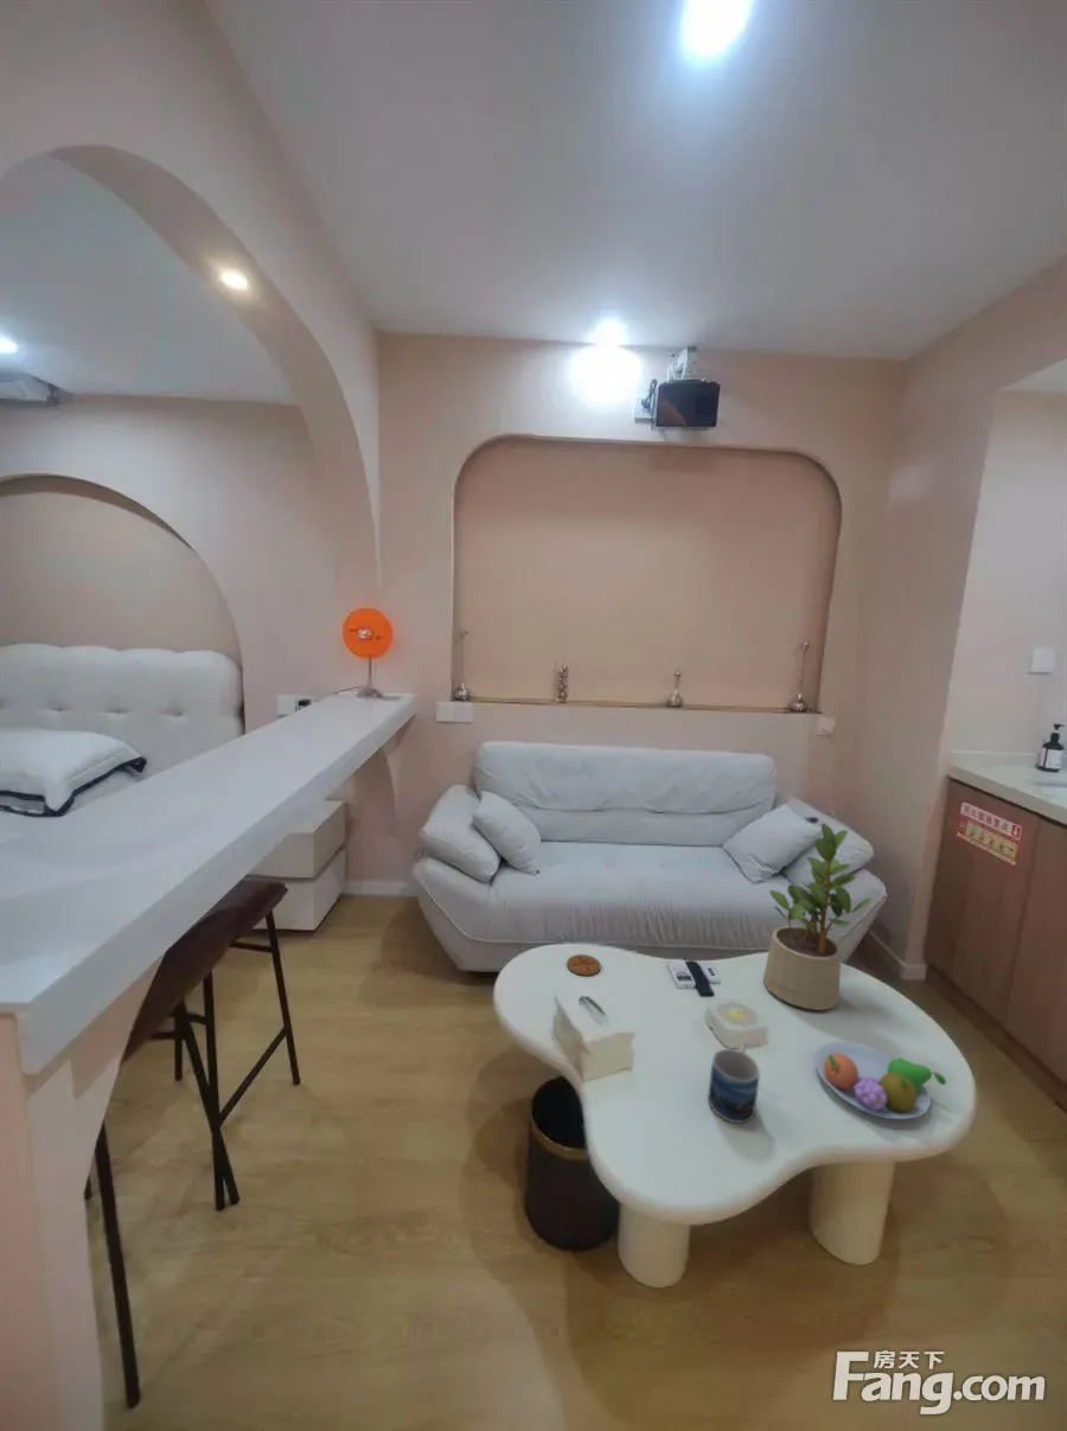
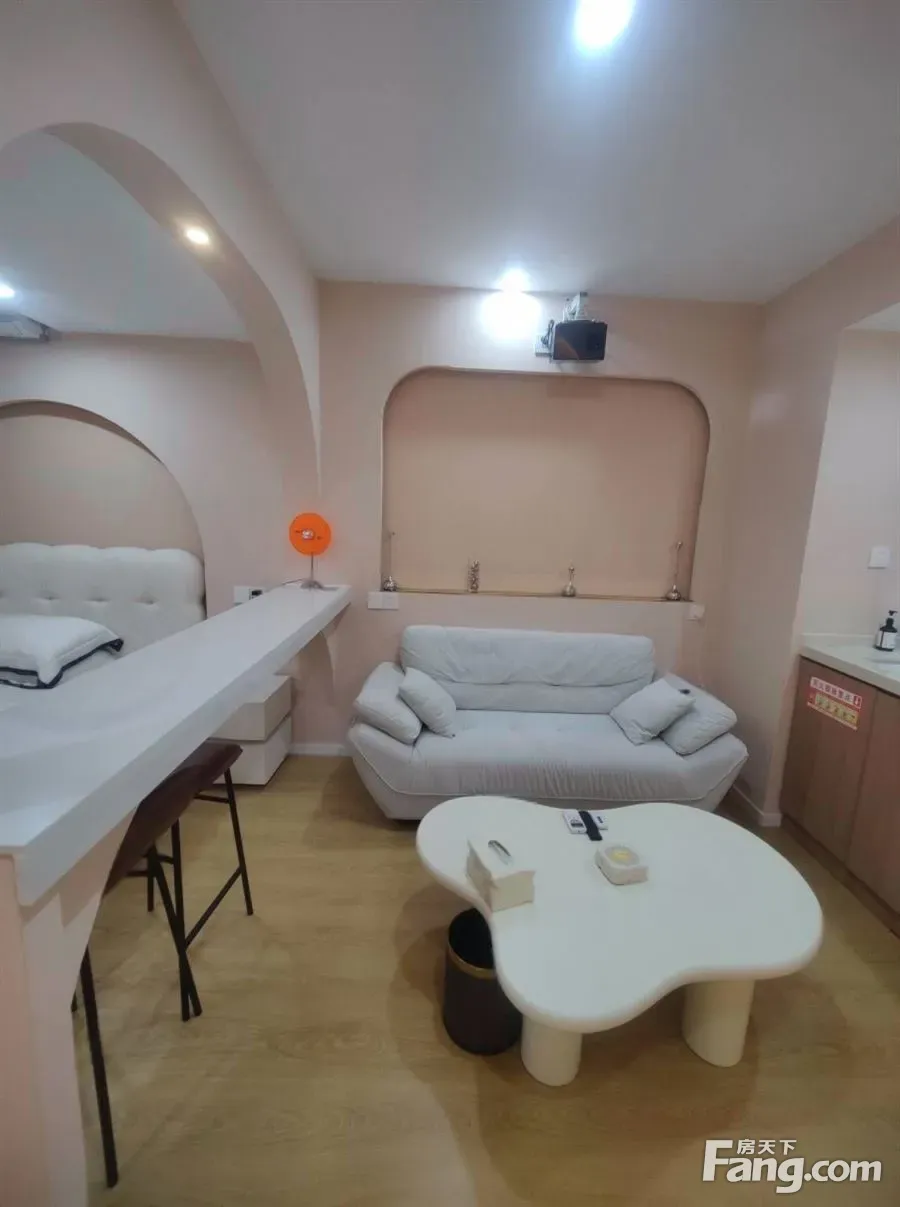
- mug [707,1043,761,1124]
- fruit bowl [813,1040,947,1120]
- potted plant [762,822,873,1011]
- coaster [566,953,602,977]
